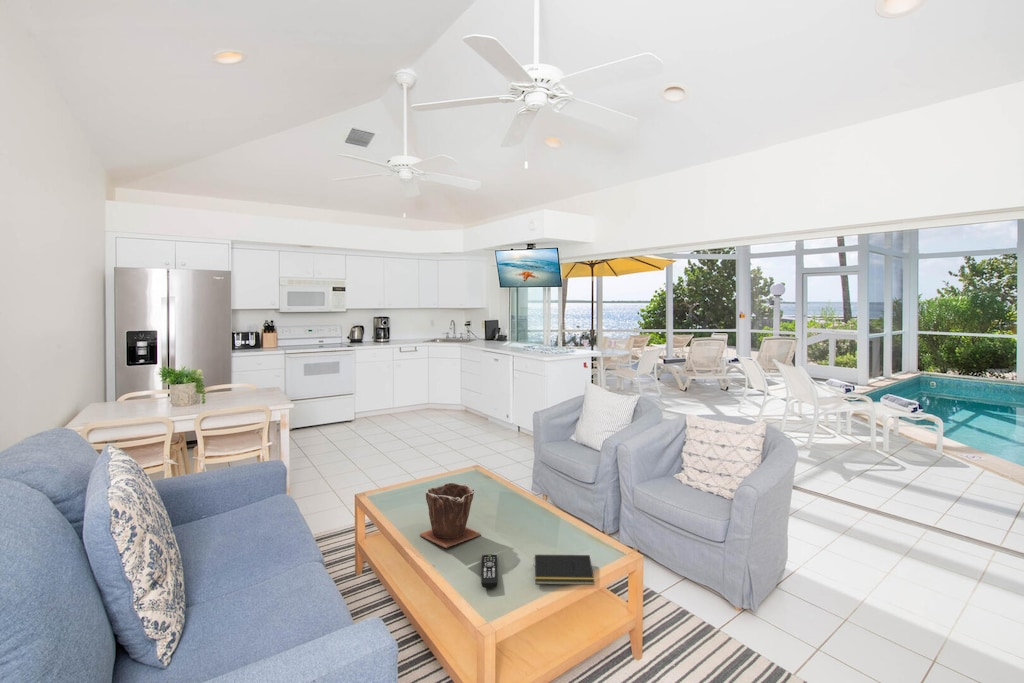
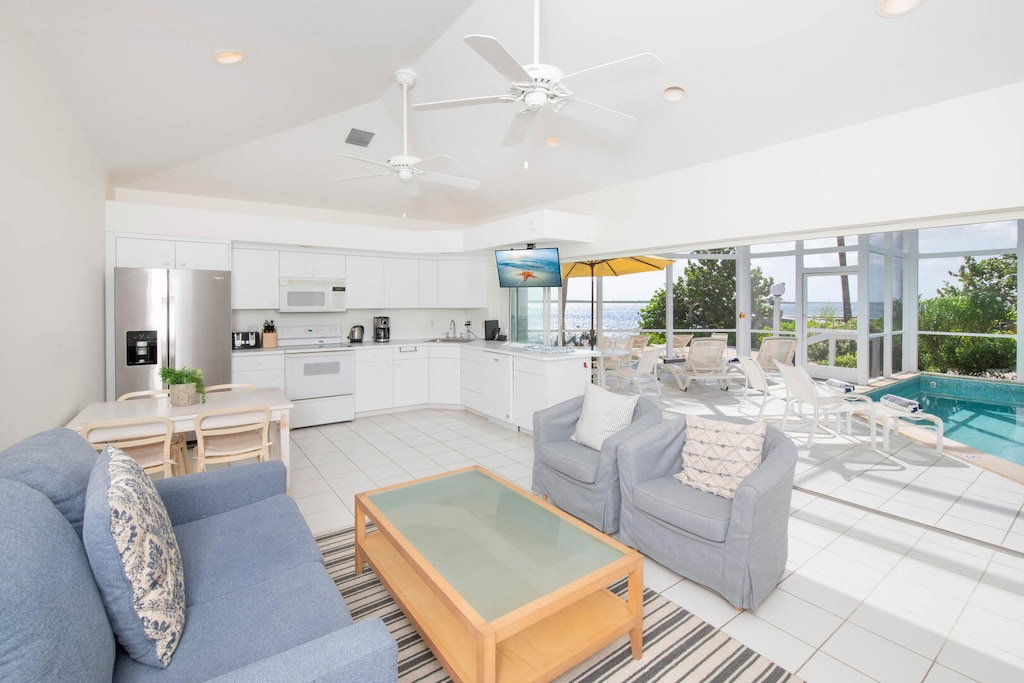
- notepad [532,554,595,586]
- remote control [480,554,498,589]
- plant pot [419,482,482,549]
